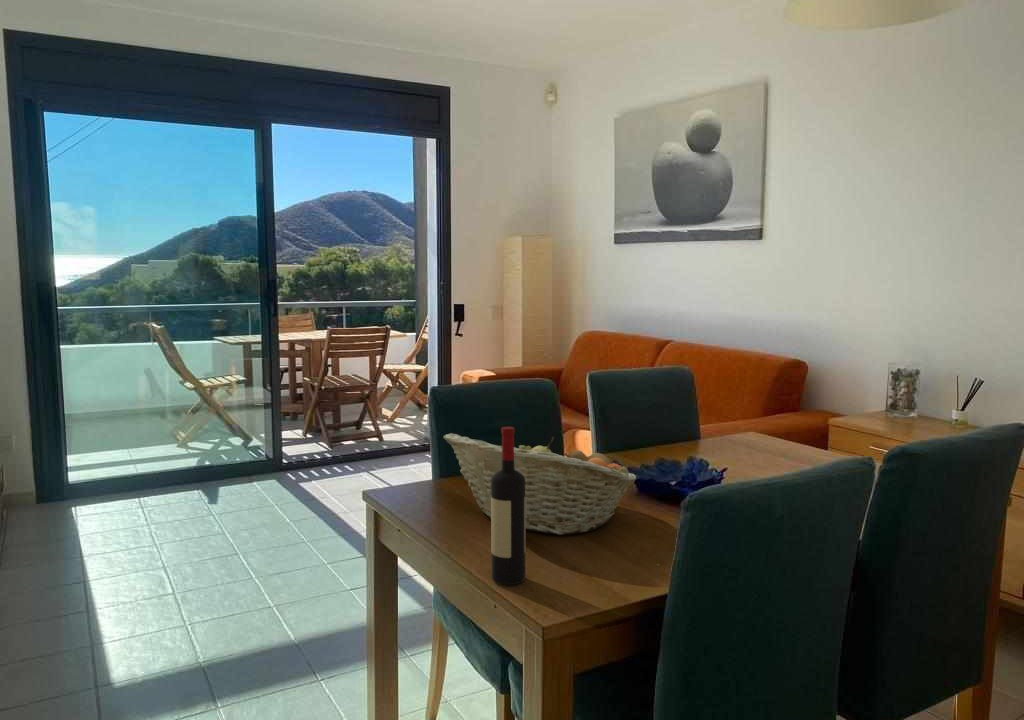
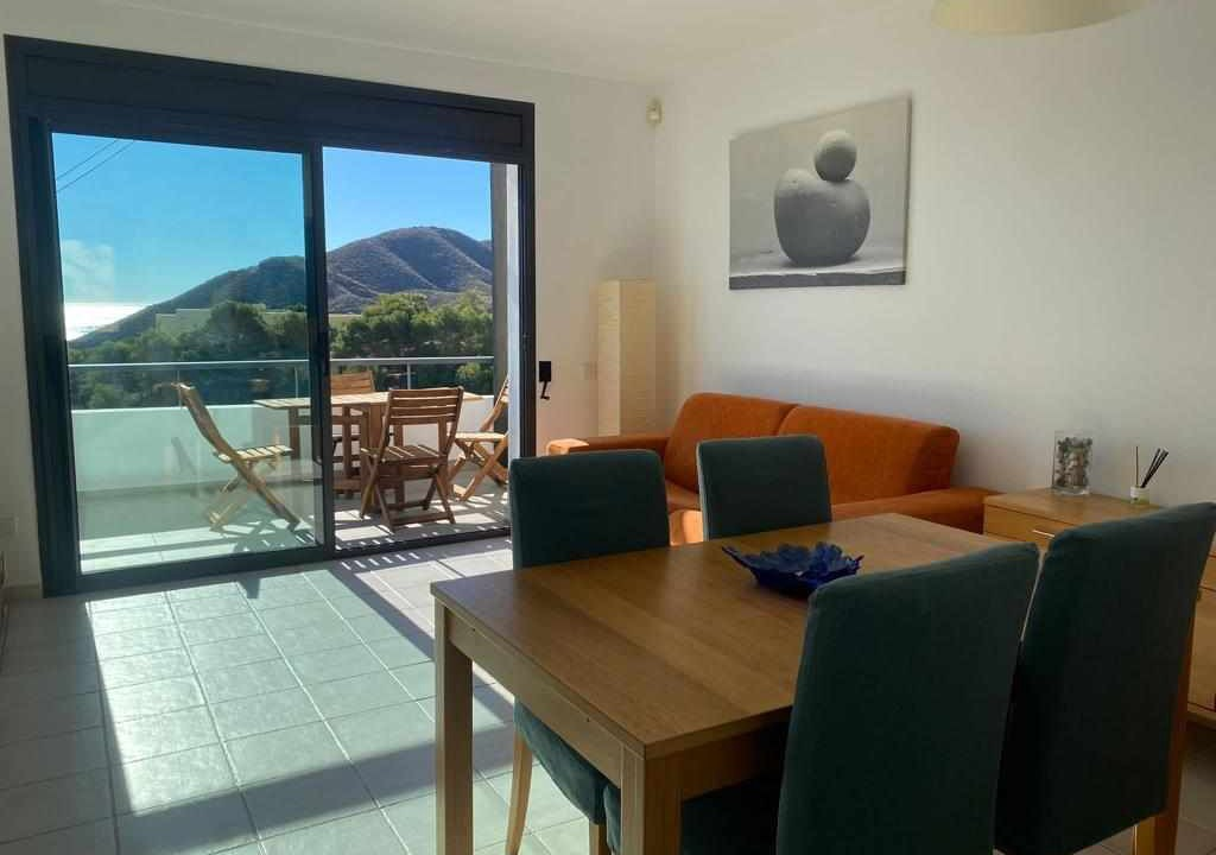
- fruit basket [442,432,638,536]
- wine bottle [490,426,526,586]
